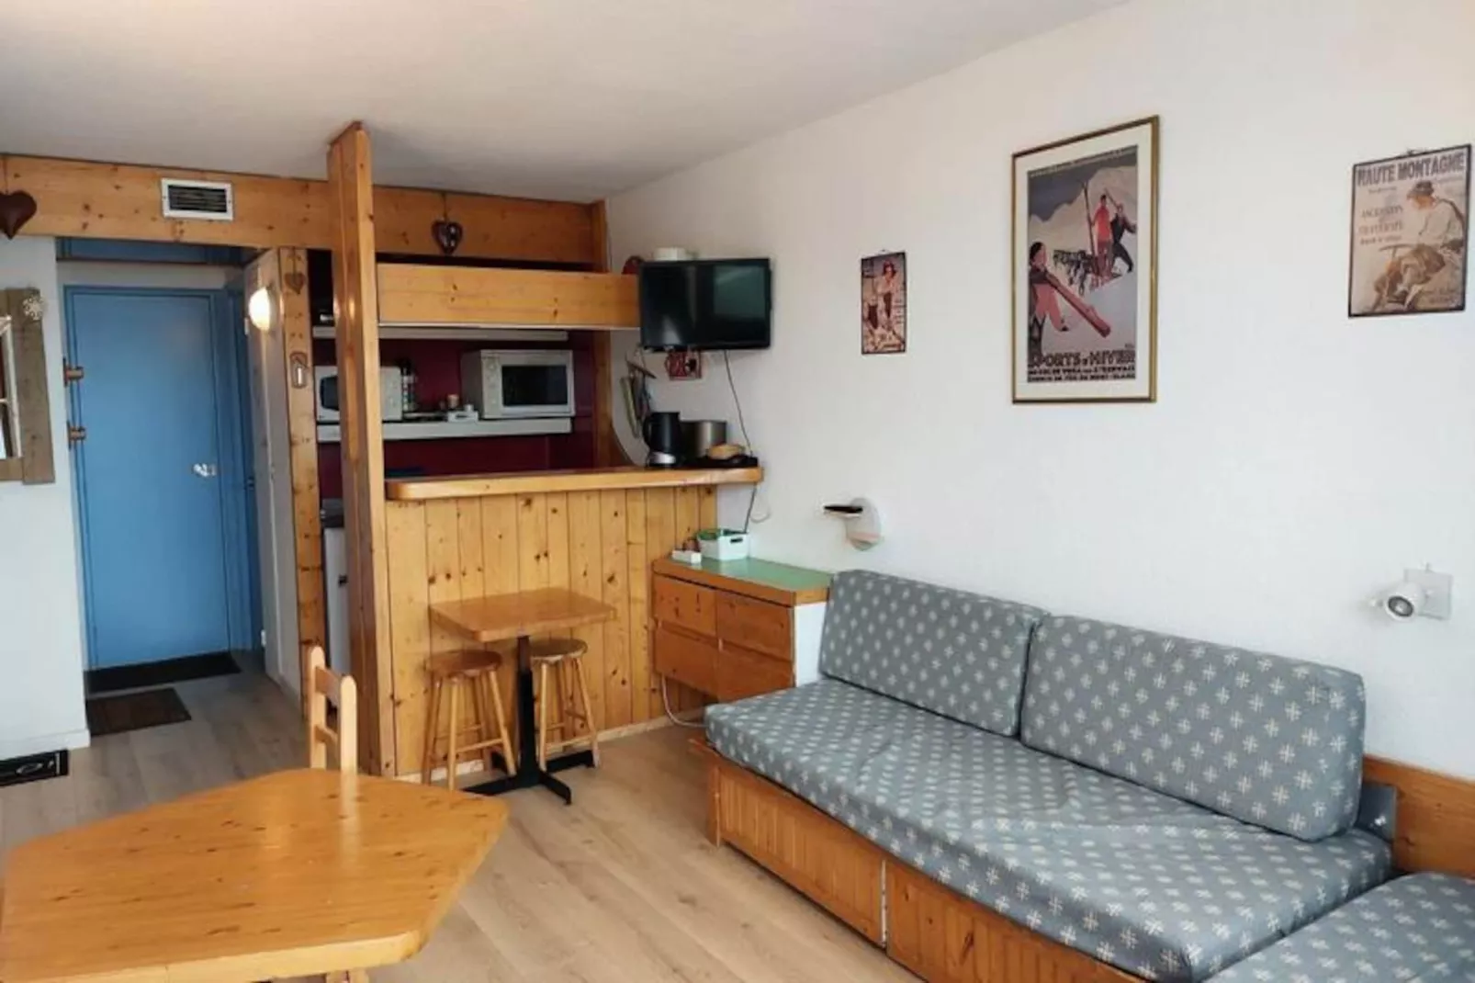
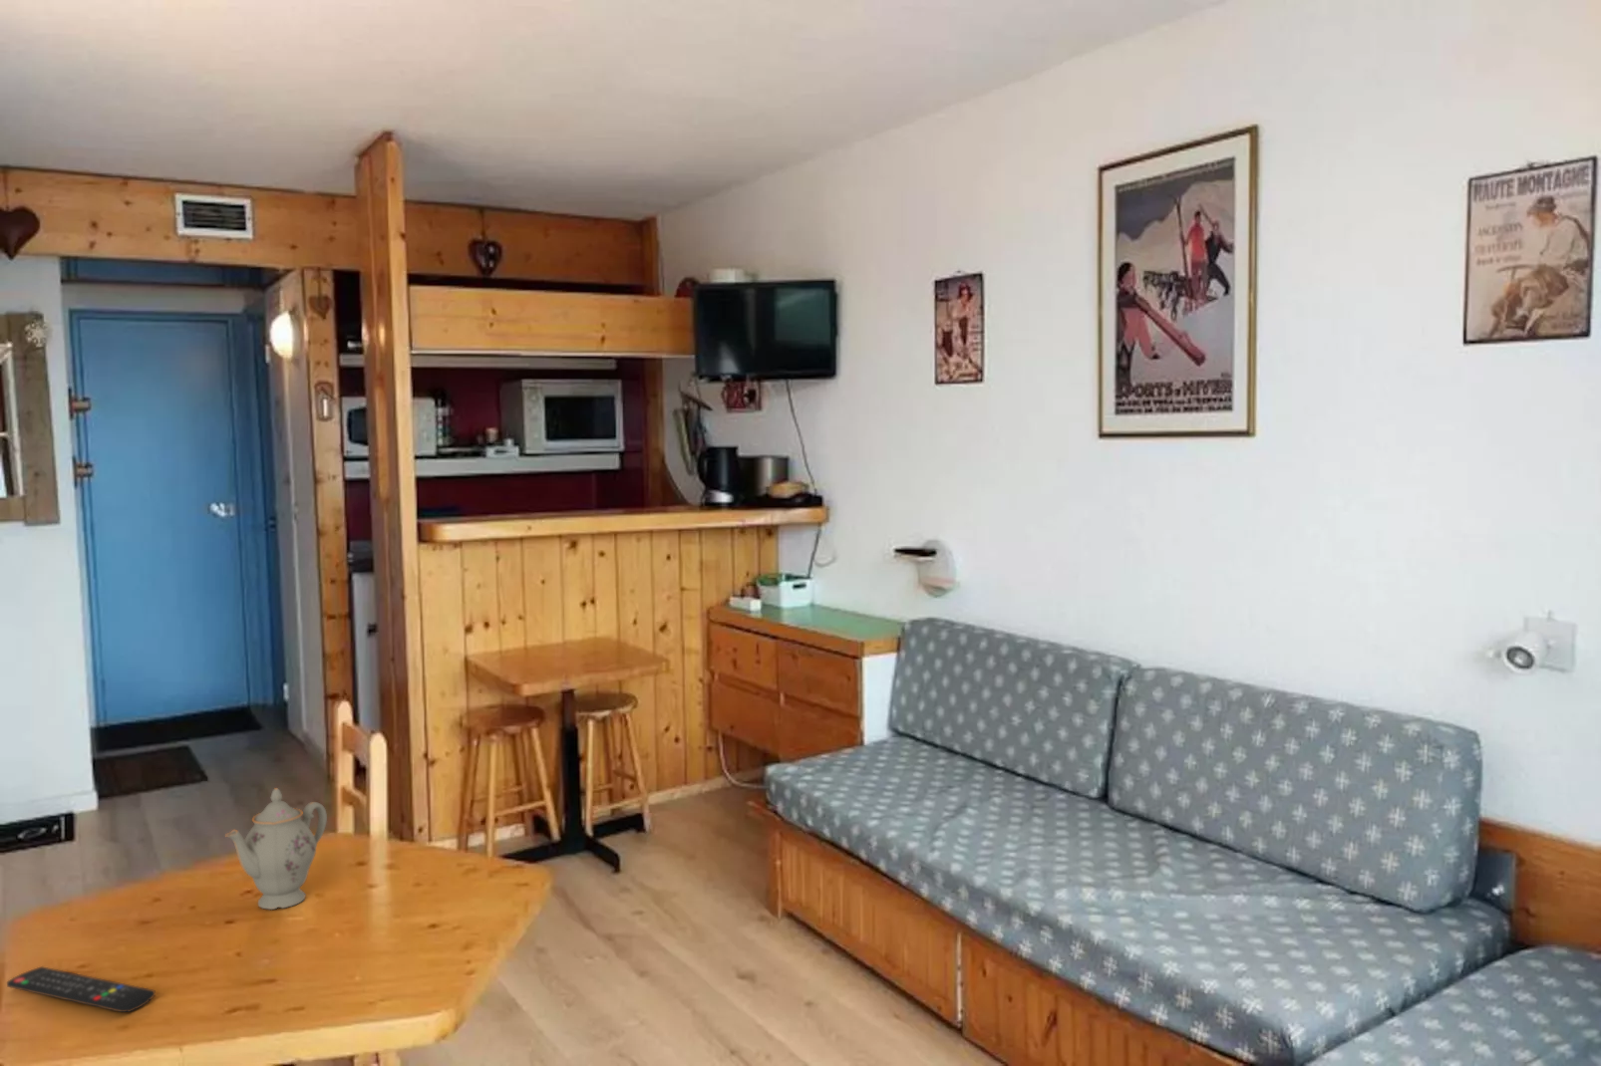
+ chinaware [224,788,329,910]
+ remote control [6,965,156,1014]
